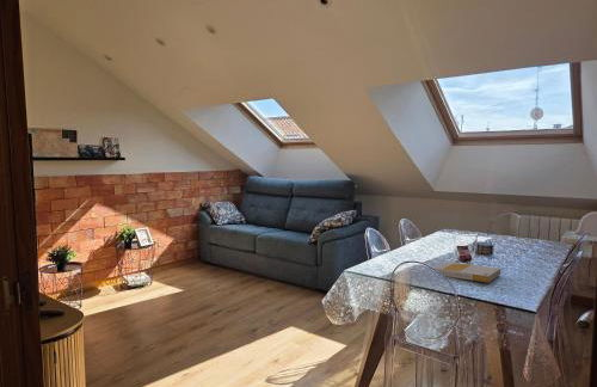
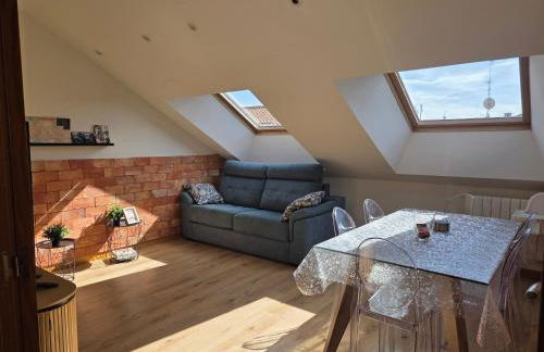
- book [432,260,501,283]
